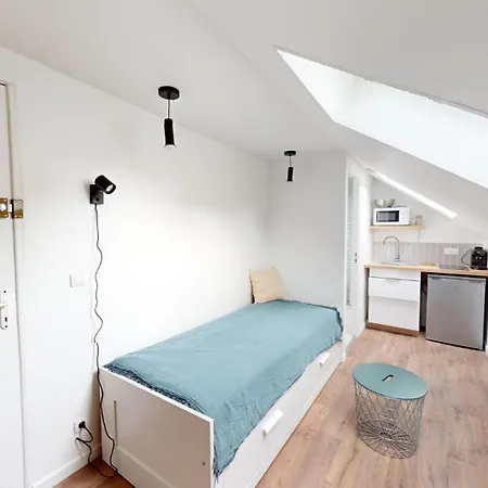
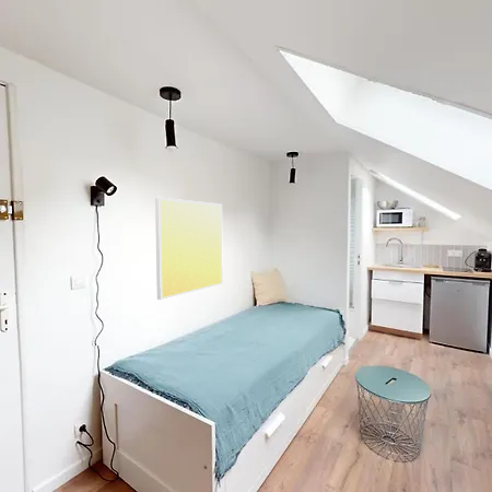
+ wall art [154,197,224,301]
